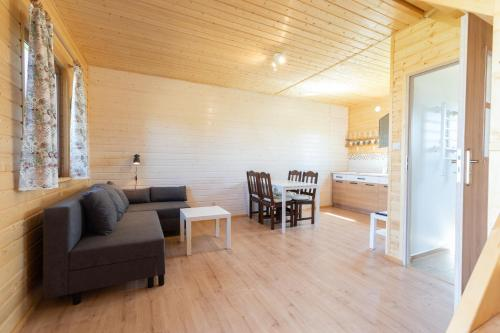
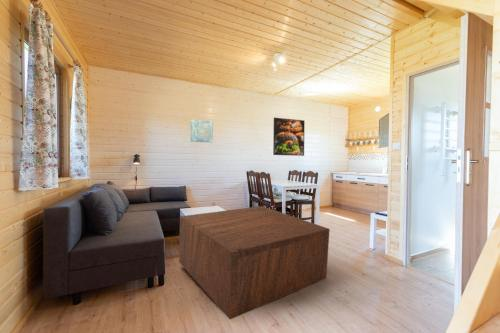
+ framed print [272,117,306,157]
+ coffee table [178,205,331,320]
+ wall art [190,118,214,143]
